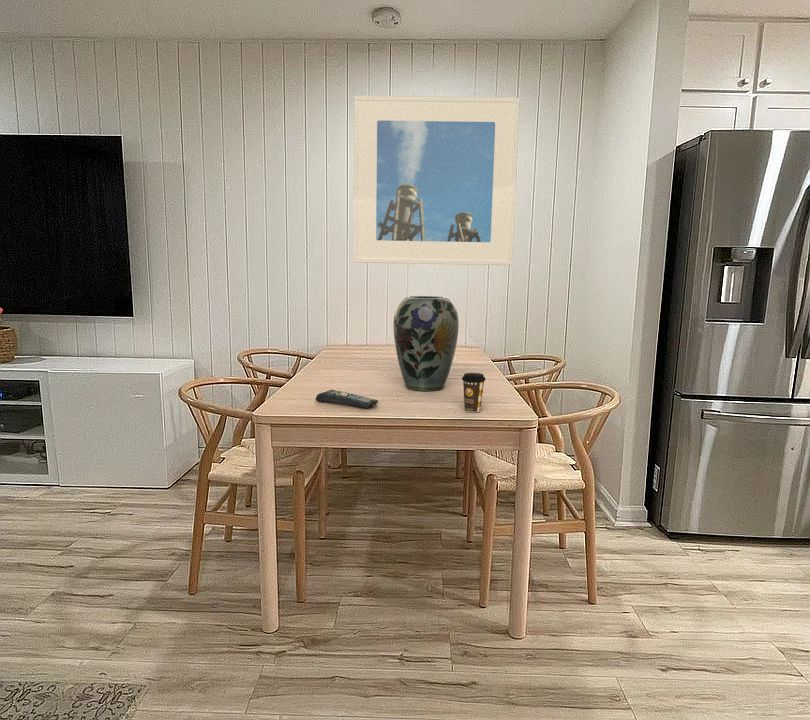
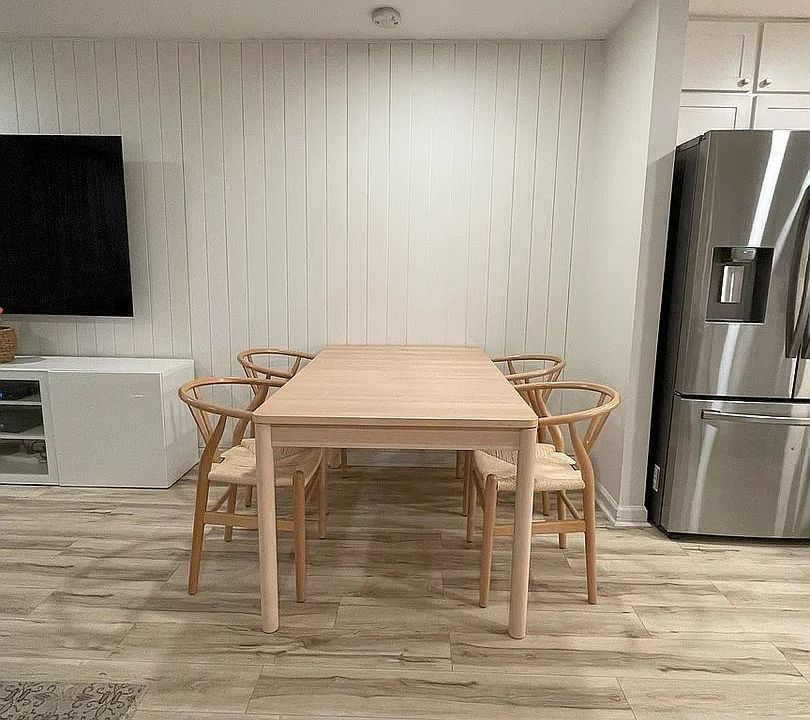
- remote control [315,389,379,409]
- coffee cup [461,372,486,413]
- vase [392,295,460,392]
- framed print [353,95,521,266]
